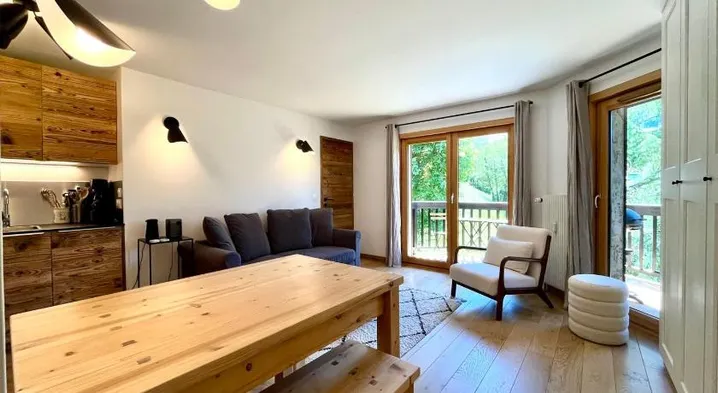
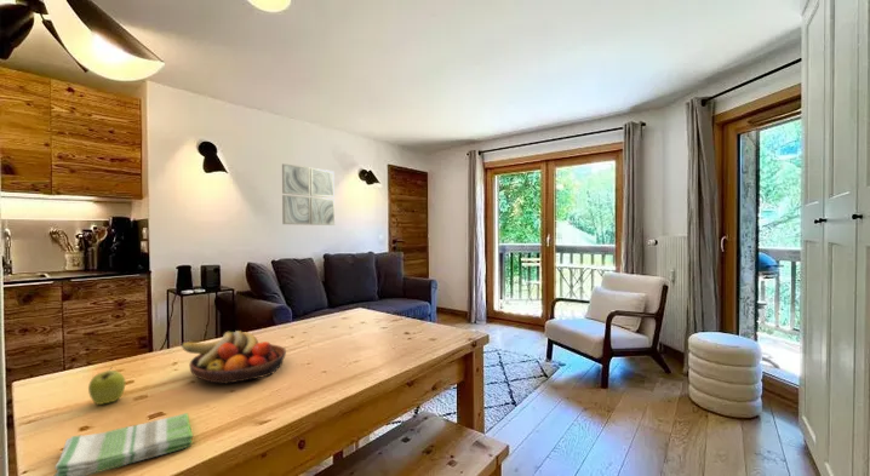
+ wall art [281,162,336,226]
+ fruit bowl [181,329,287,385]
+ dish towel [53,412,194,476]
+ apple [87,368,126,406]
